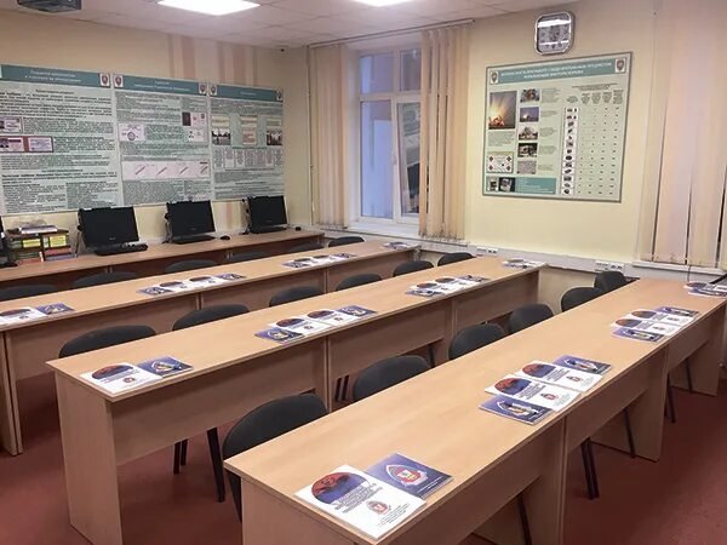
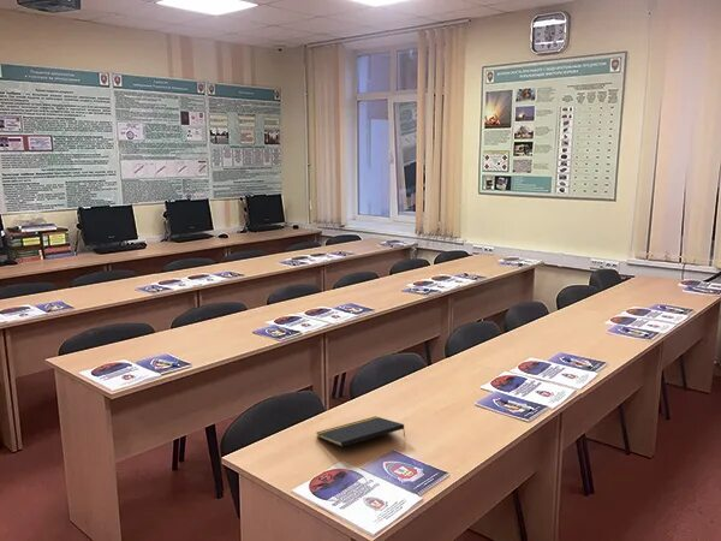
+ notepad [316,415,406,448]
